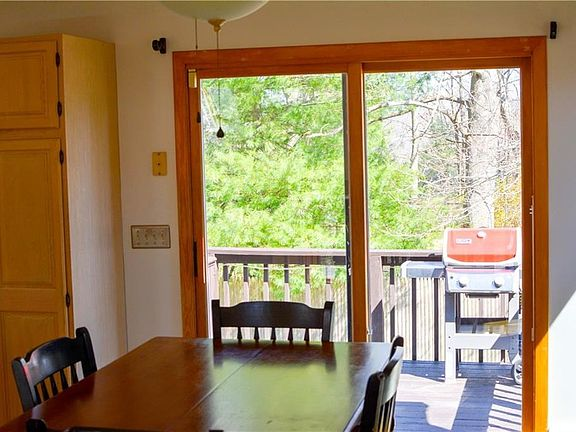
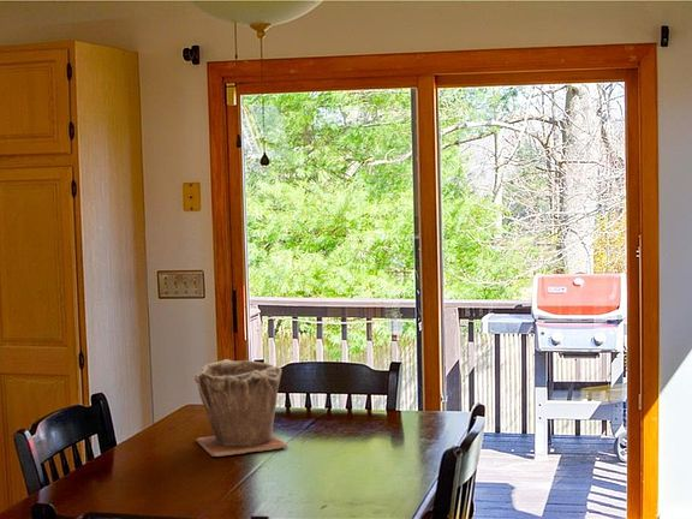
+ plant pot [193,358,290,458]
